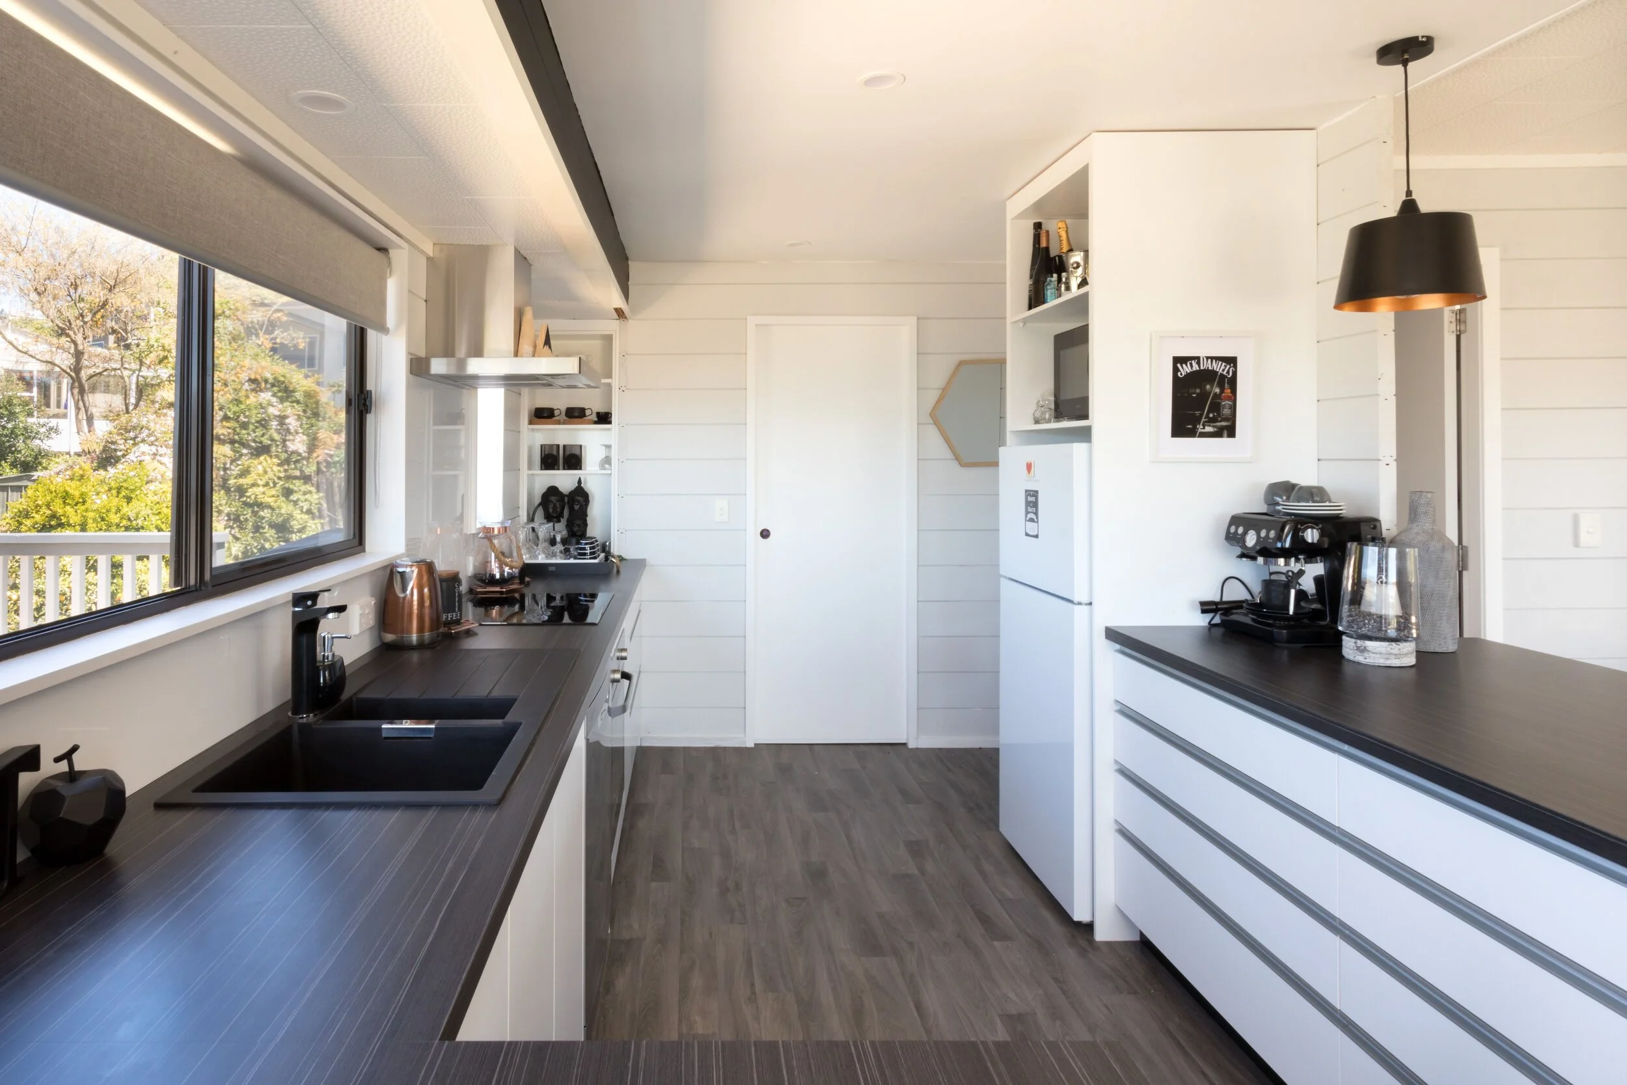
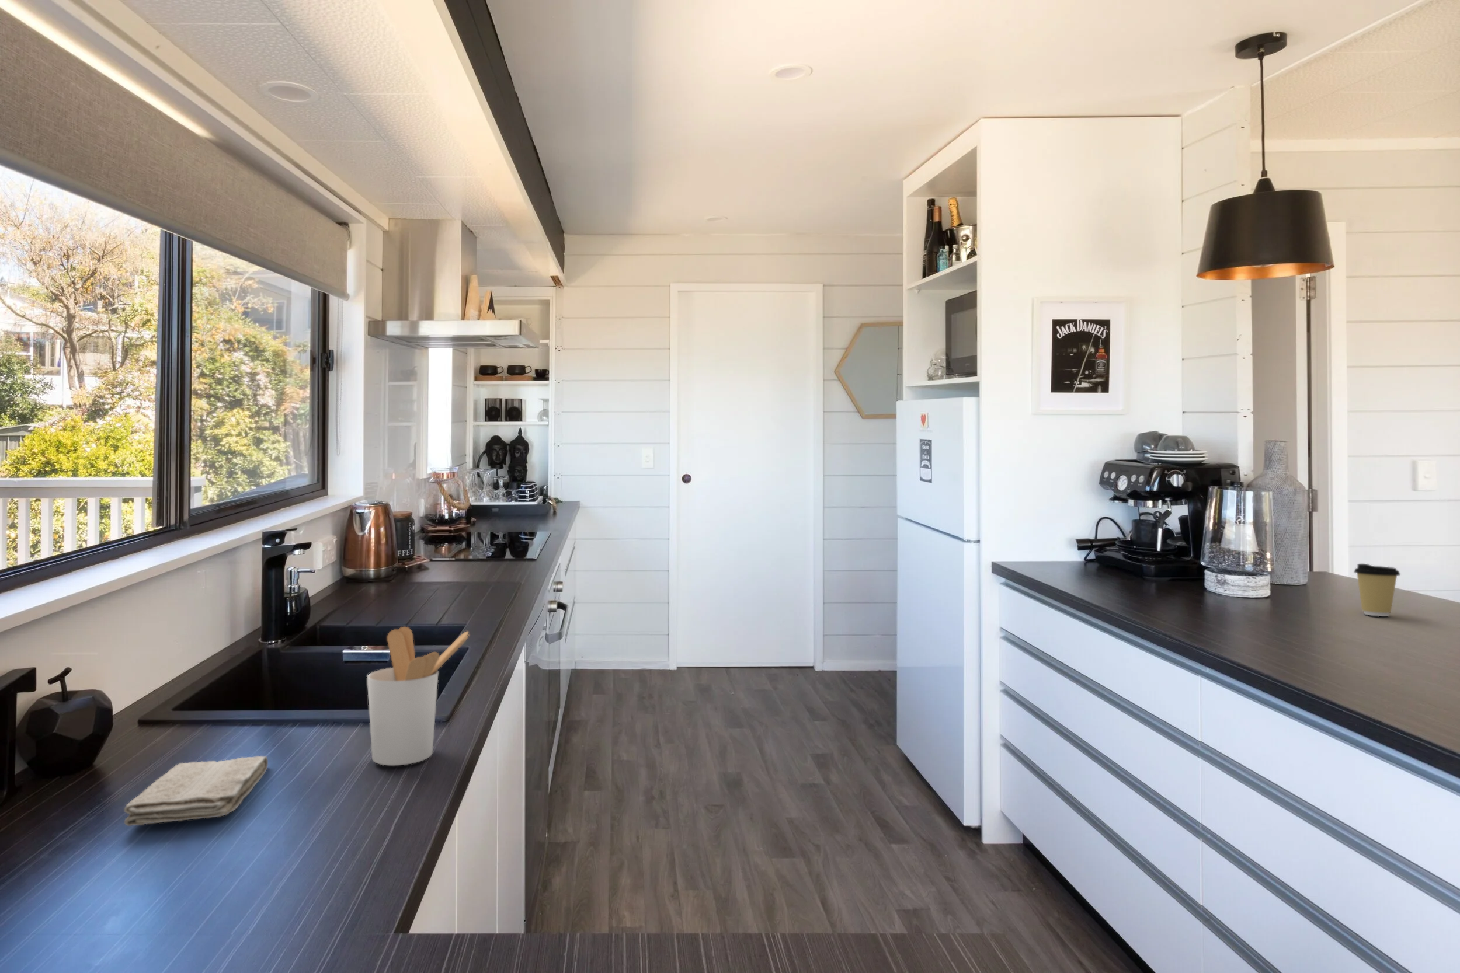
+ utensil holder [367,627,470,767]
+ washcloth [124,756,268,826]
+ coffee cup [1354,564,1401,617]
